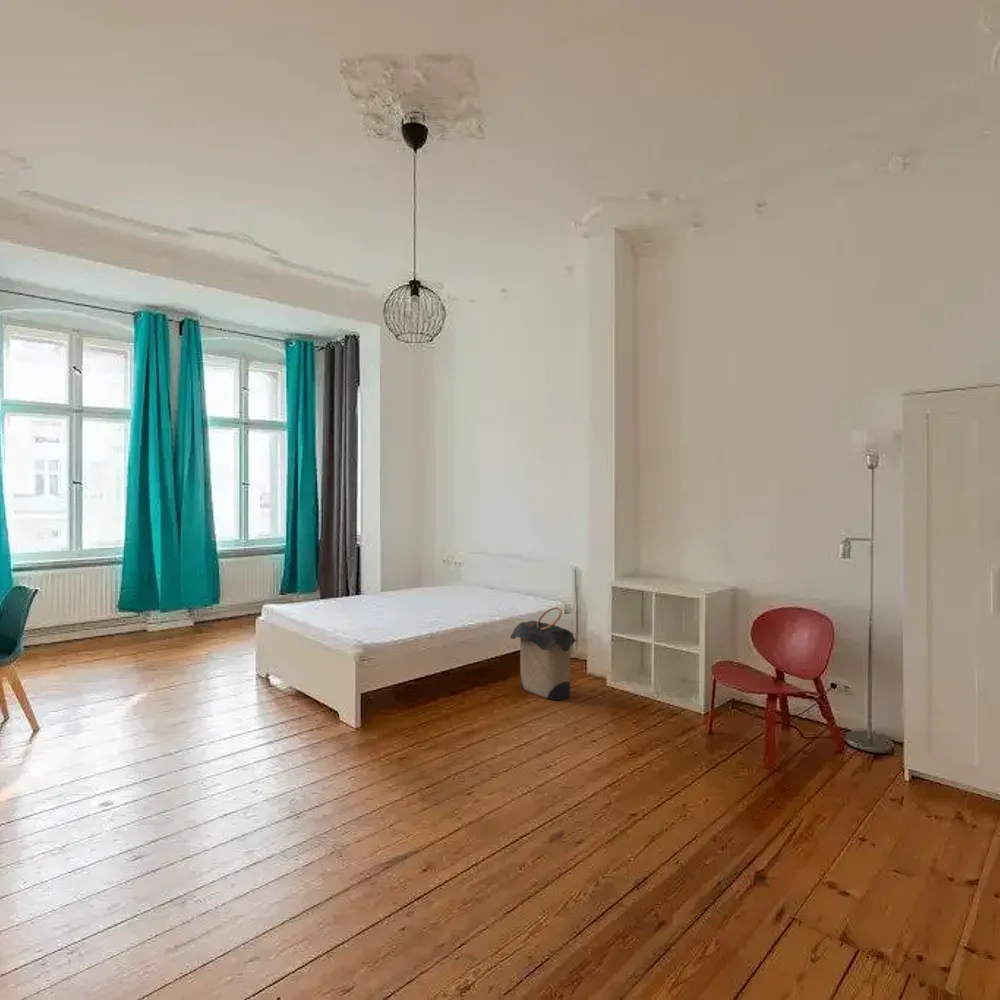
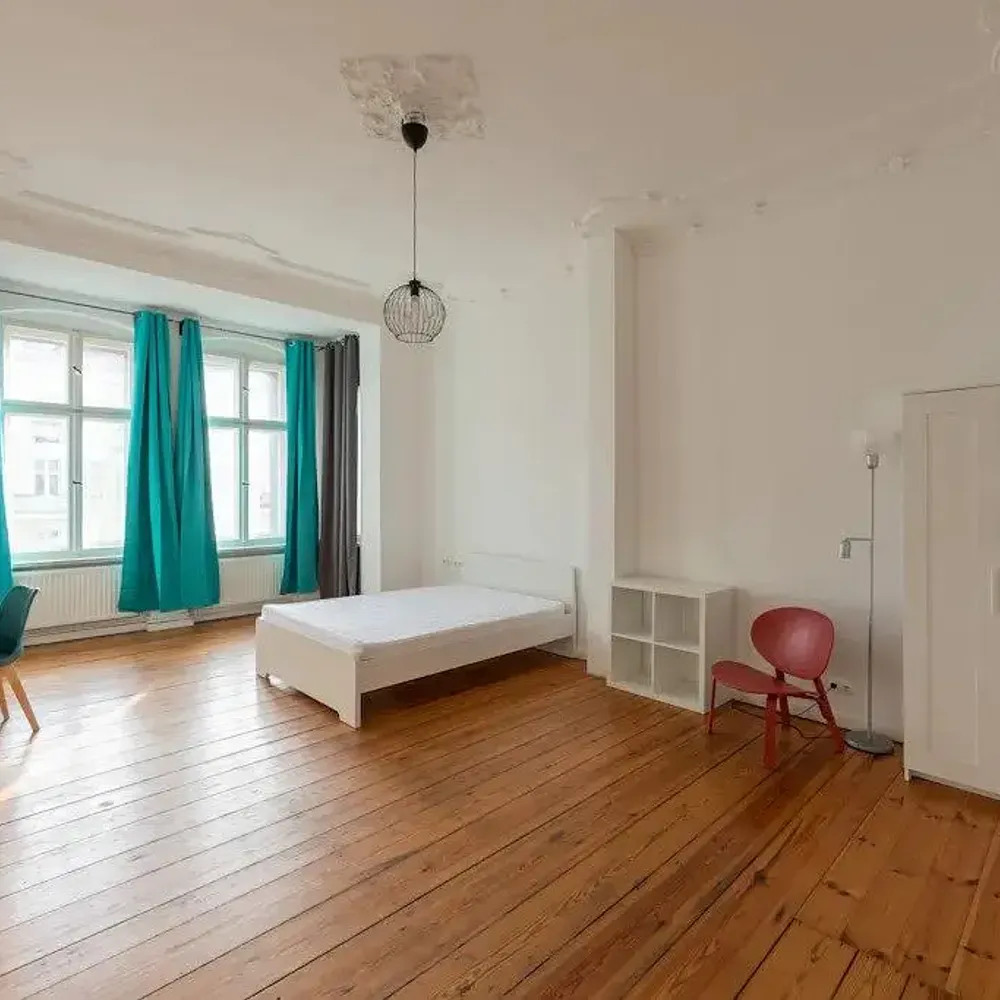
- laundry hamper [509,606,578,701]
